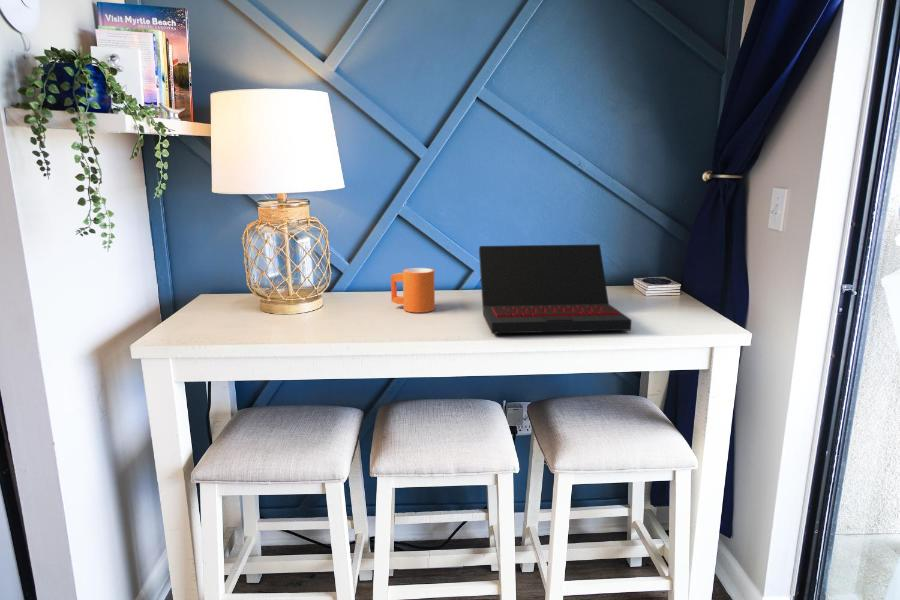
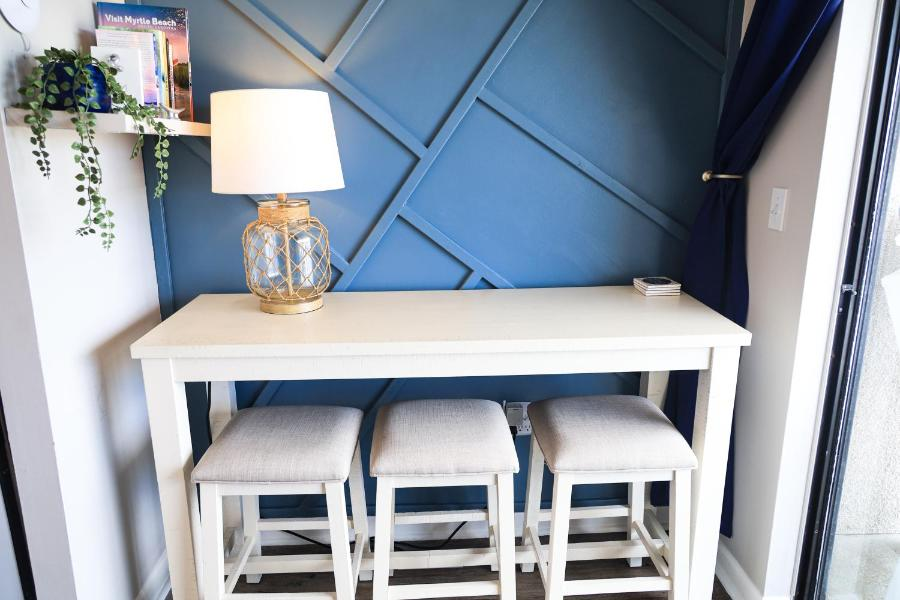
- laptop [478,243,633,335]
- mug [390,267,436,313]
